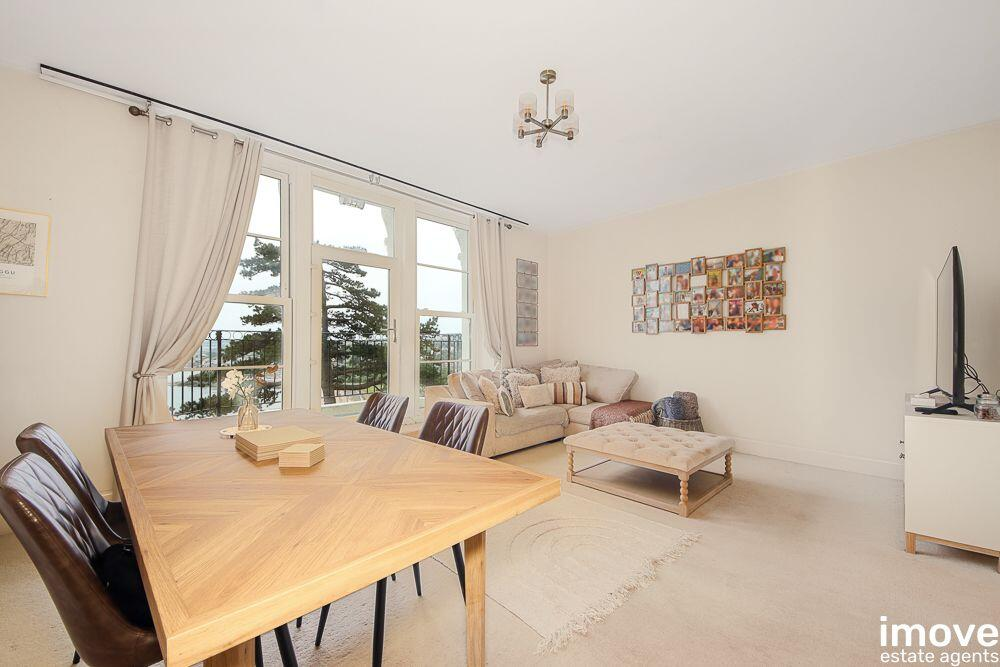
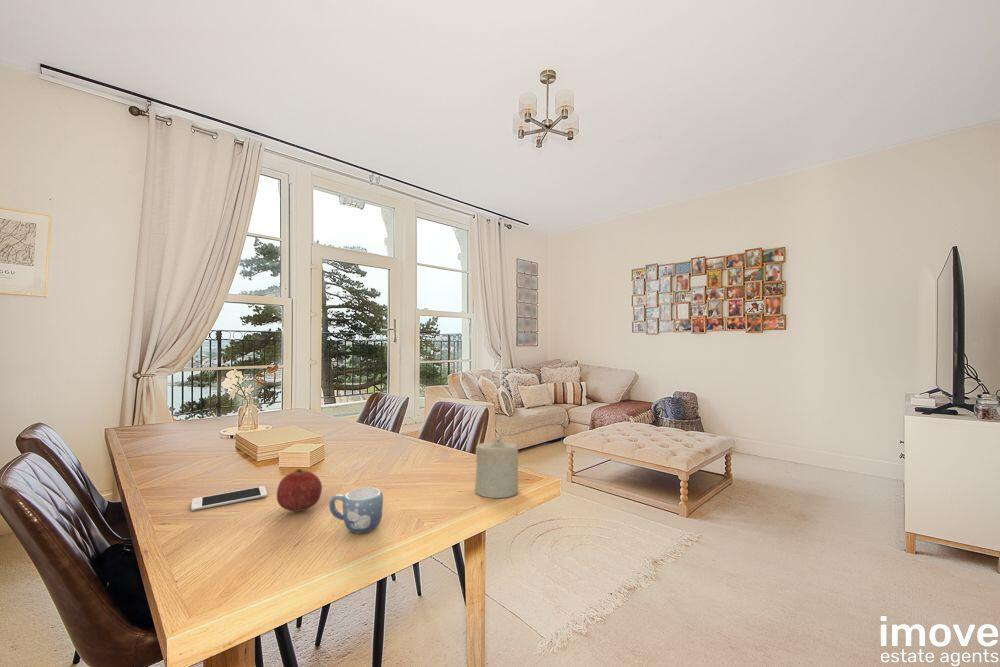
+ candle [474,436,519,499]
+ mug [328,487,384,534]
+ fruit [276,468,323,513]
+ cell phone [190,485,268,512]
